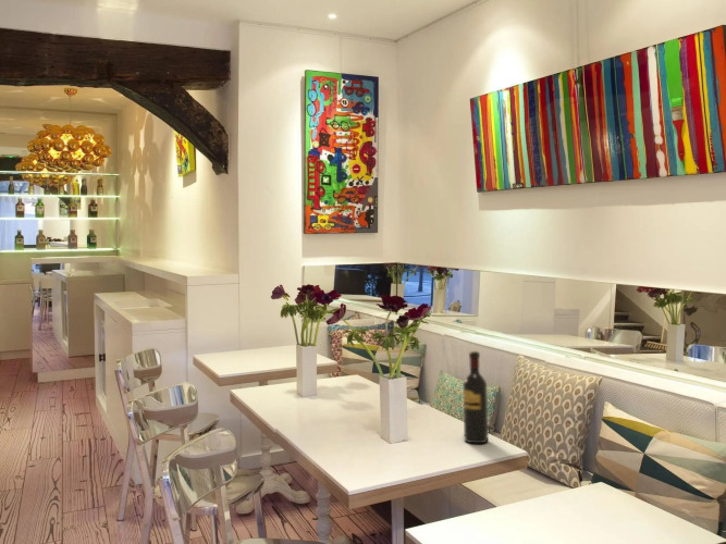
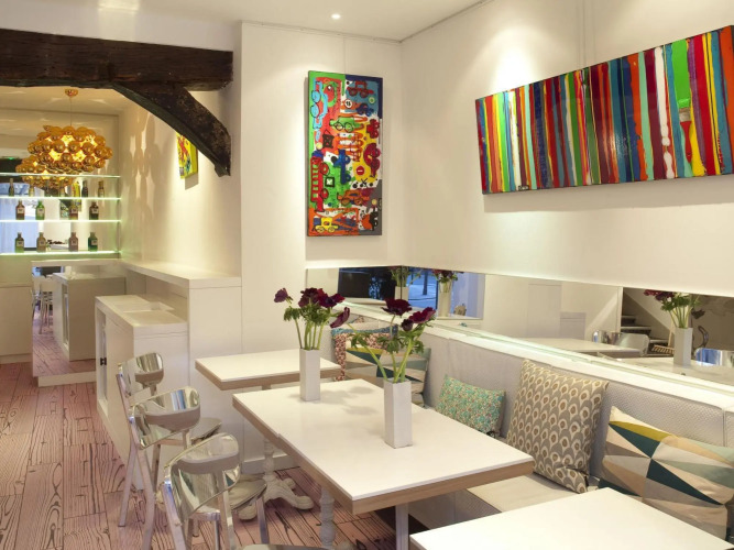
- wine bottle [462,350,489,445]
